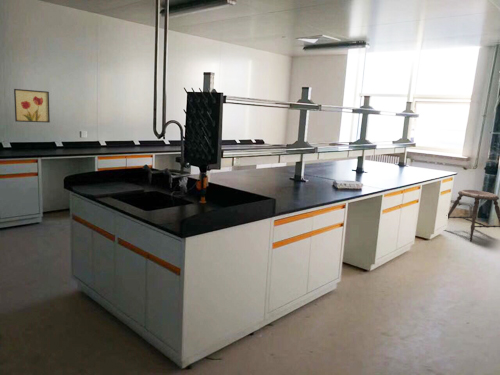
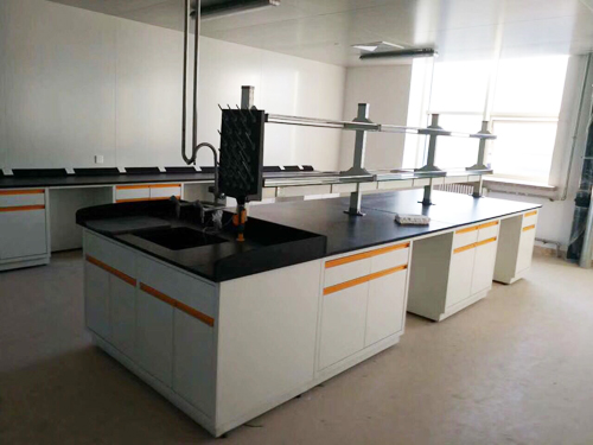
- stool [447,189,500,242]
- wall art [13,88,51,124]
